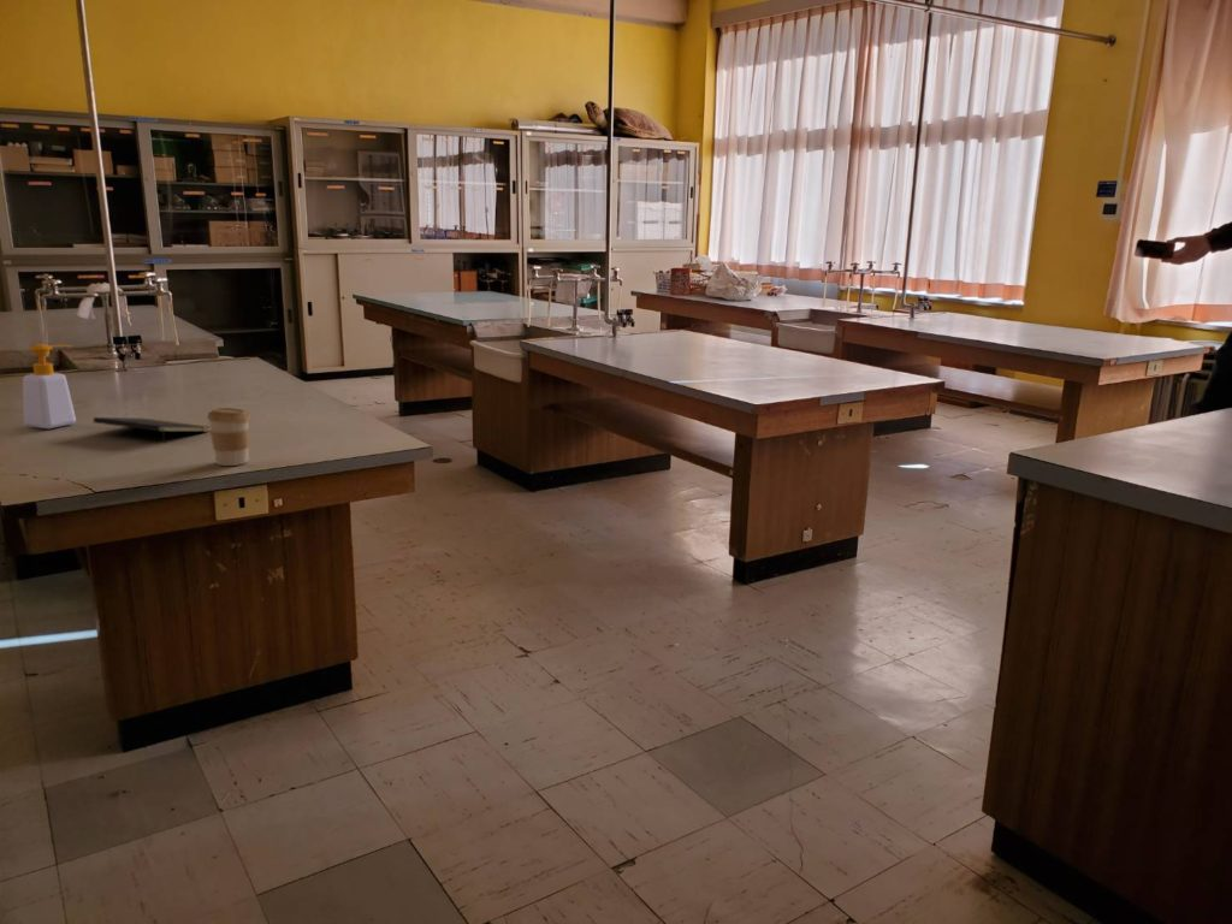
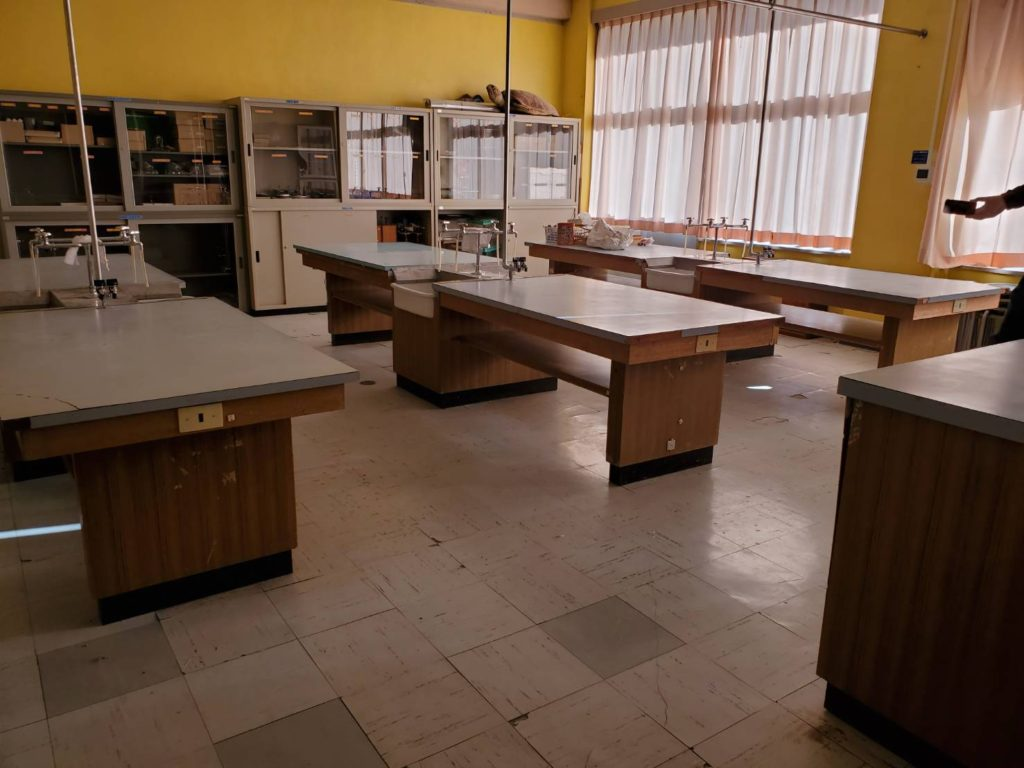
- notepad [93,416,211,445]
- coffee cup [206,407,251,467]
- soap bottle [22,343,77,430]
